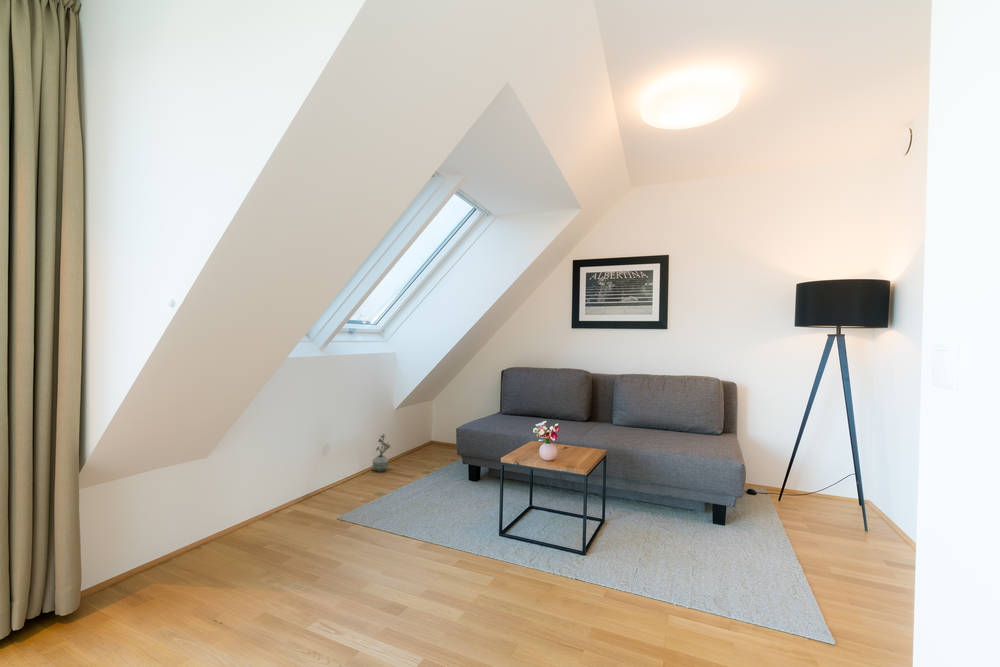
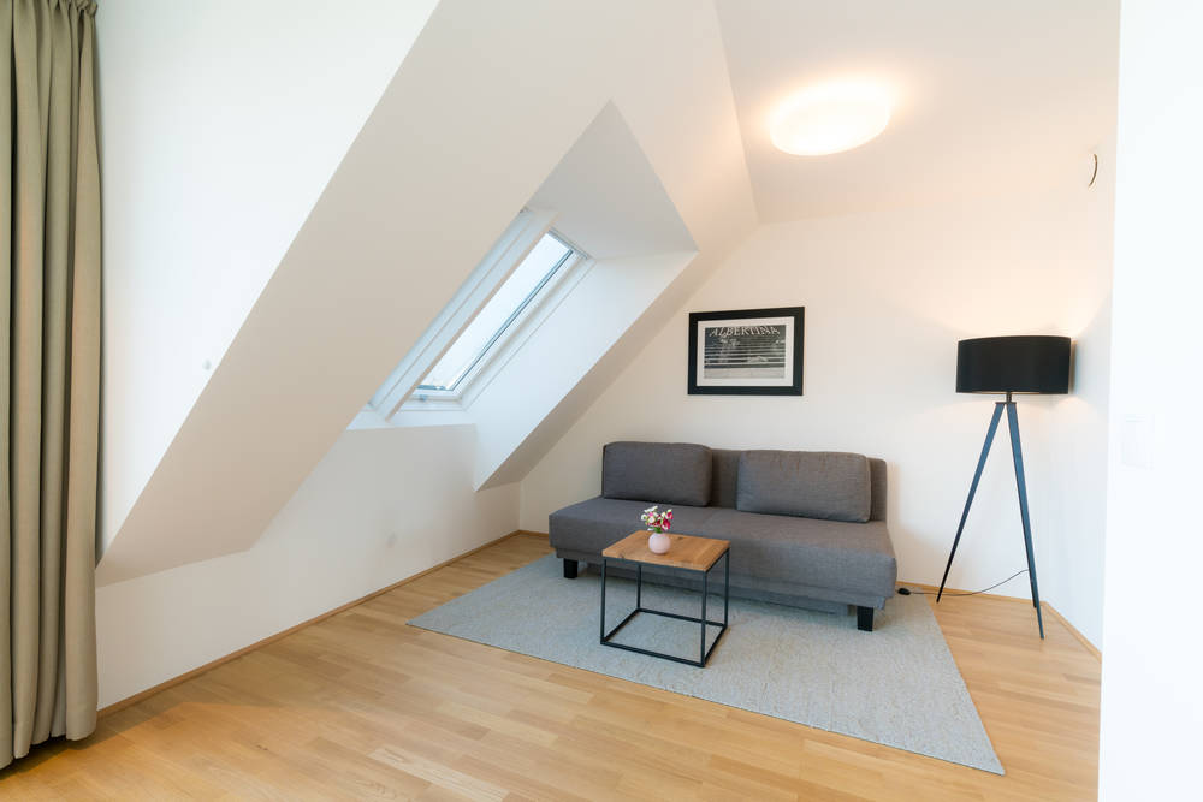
- potted plant [372,433,391,473]
